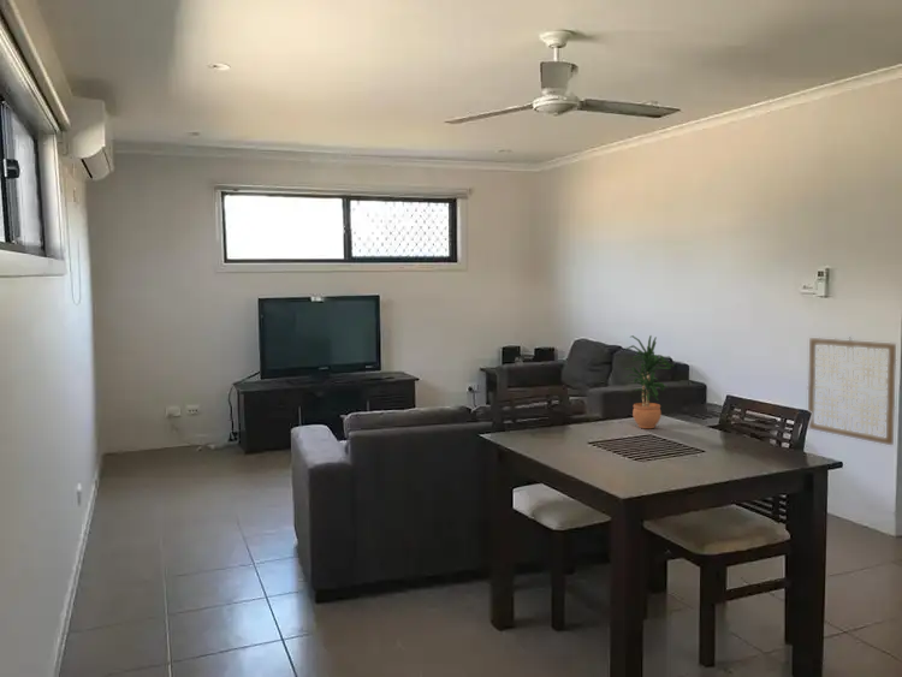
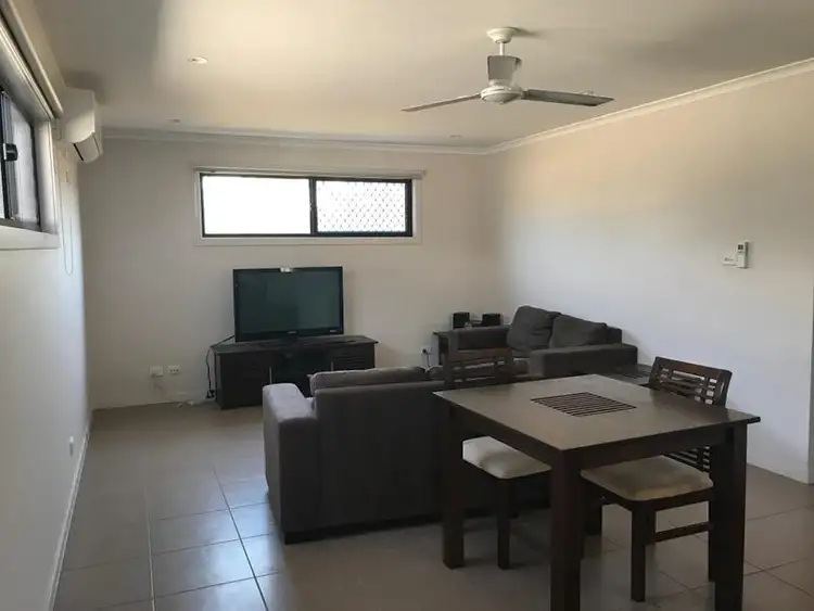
- potted plant [624,334,673,429]
- wall art [807,335,897,446]
